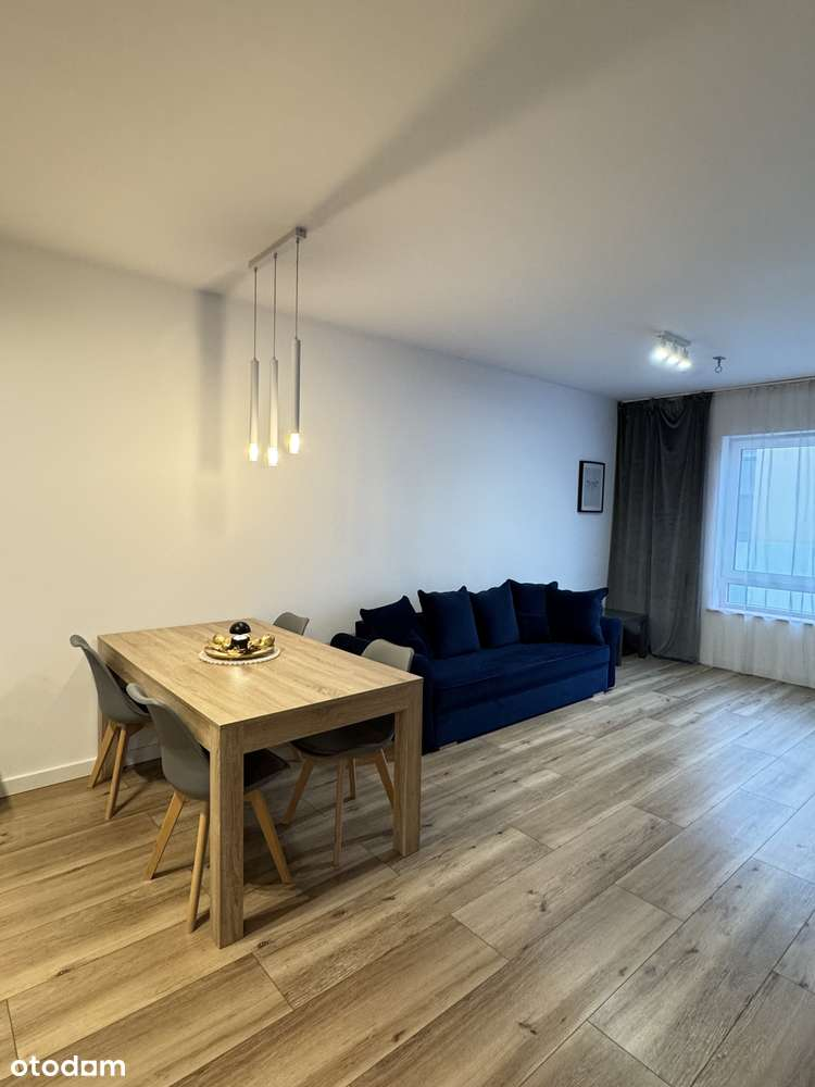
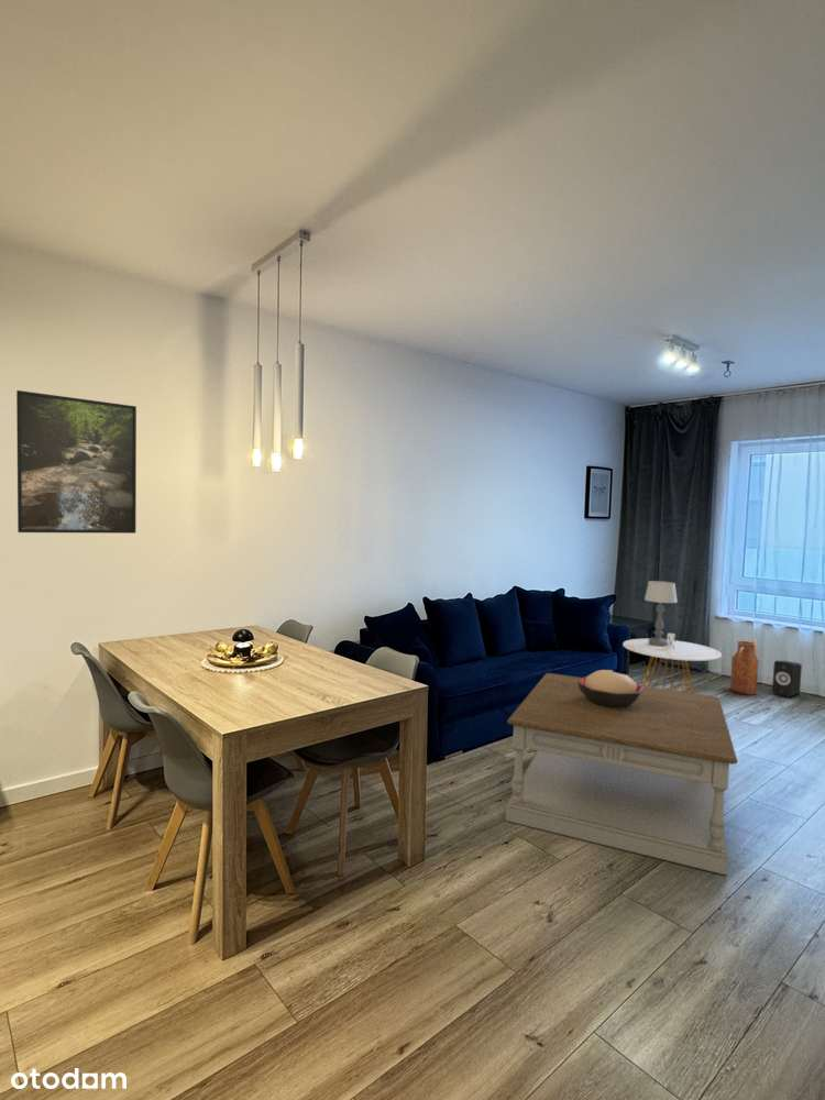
+ side table [622,632,723,693]
+ watering can [728,637,760,696]
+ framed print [15,389,138,535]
+ coffee table [505,672,738,876]
+ decorative bowl [578,669,644,708]
+ table lamp [644,580,679,646]
+ speaker [771,660,803,698]
